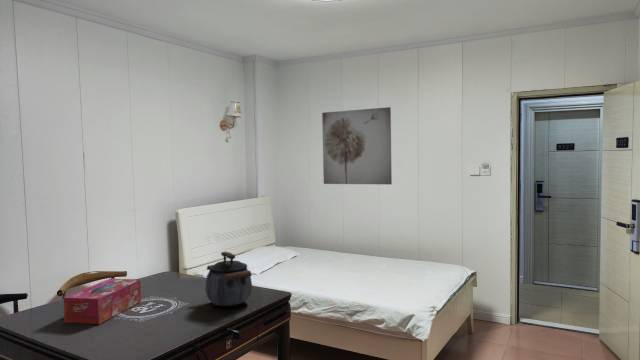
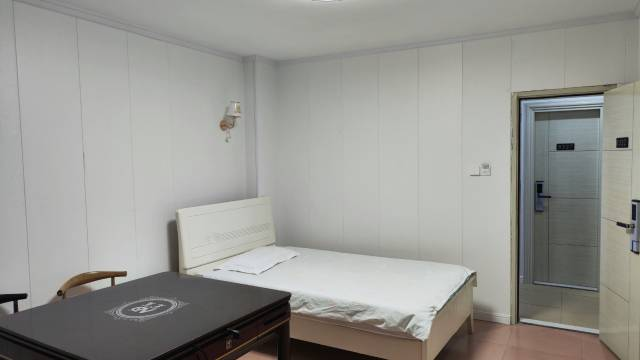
- wall art [321,106,393,185]
- tissue box [63,278,142,325]
- kettle [204,251,253,307]
